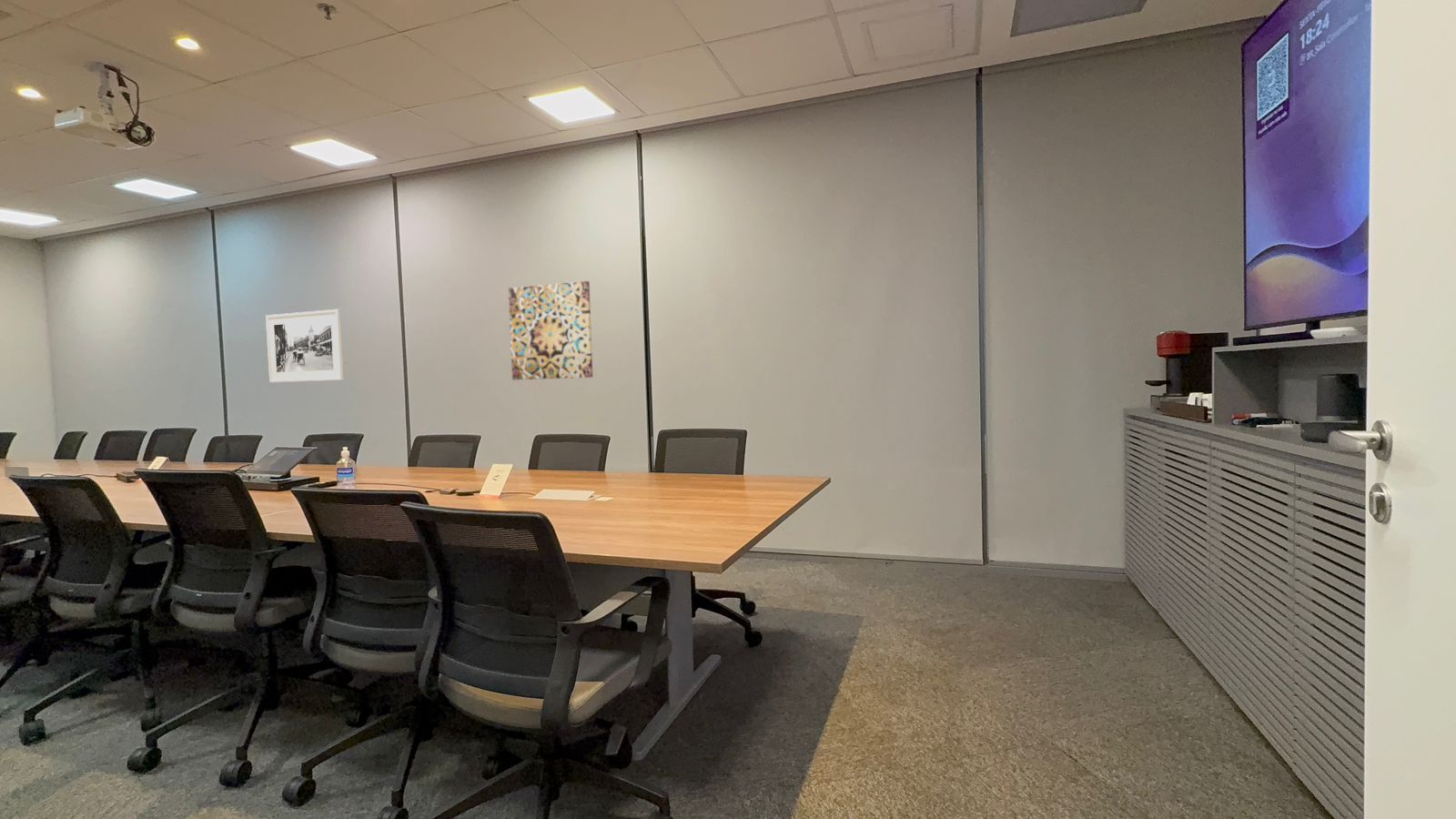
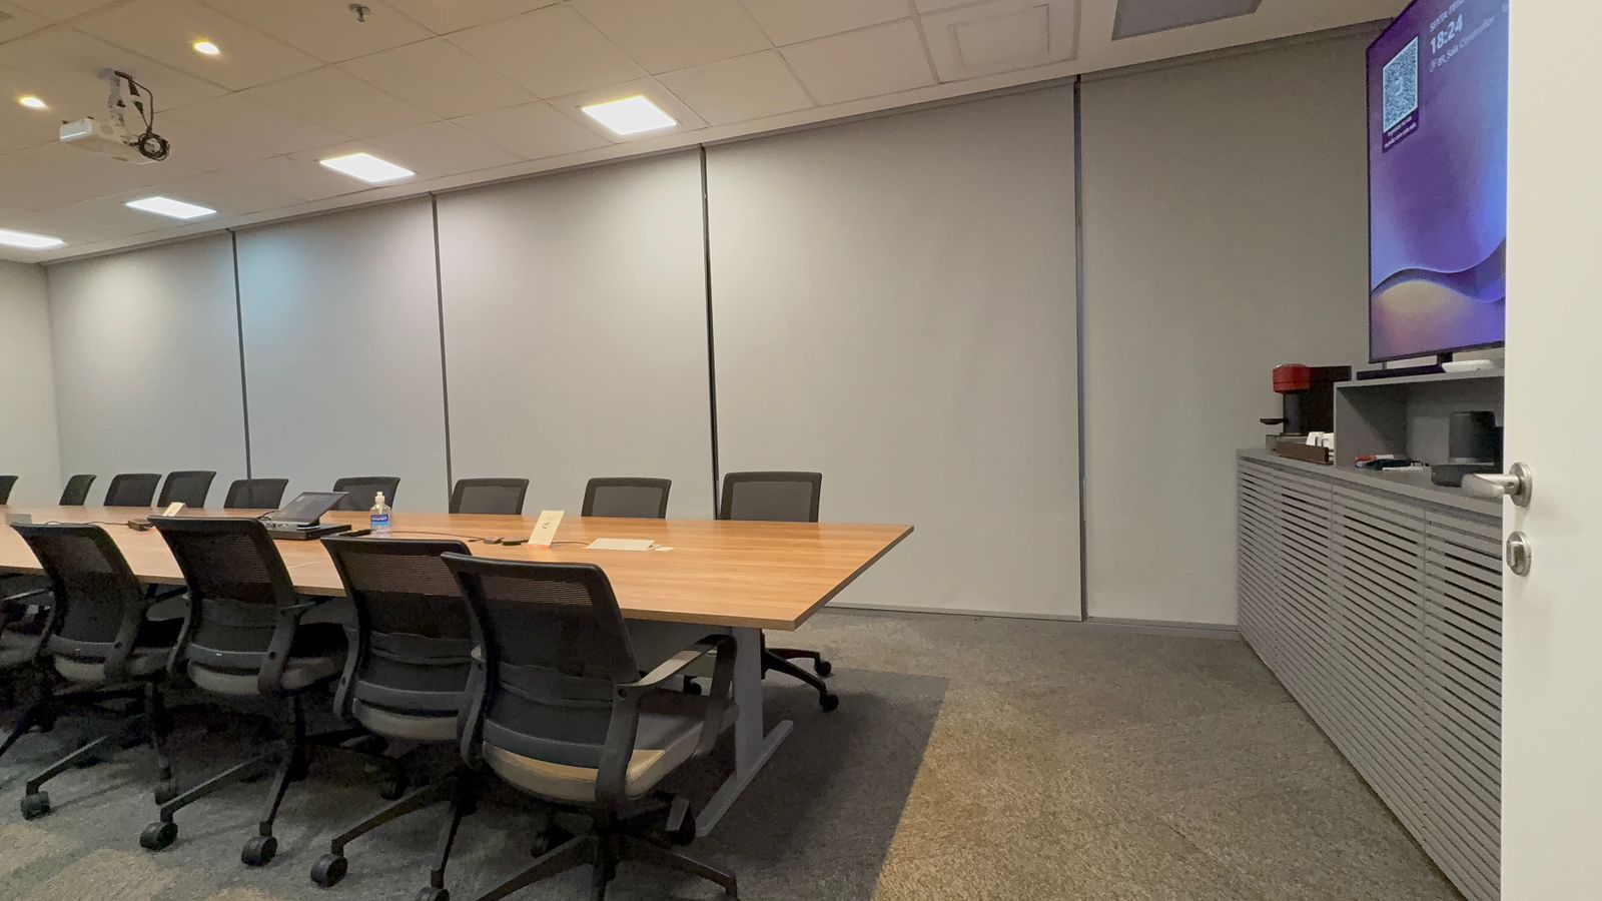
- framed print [265,308,344,383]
- wall art [508,280,593,380]
